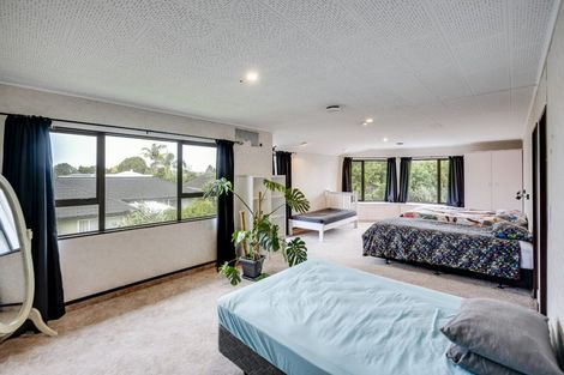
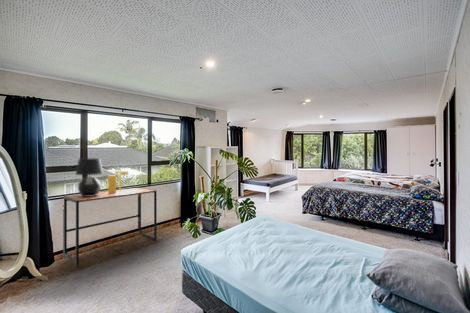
+ letter holder [107,170,129,193]
+ table lamp [74,157,104,196]
+ desk [62,187,158,269]
